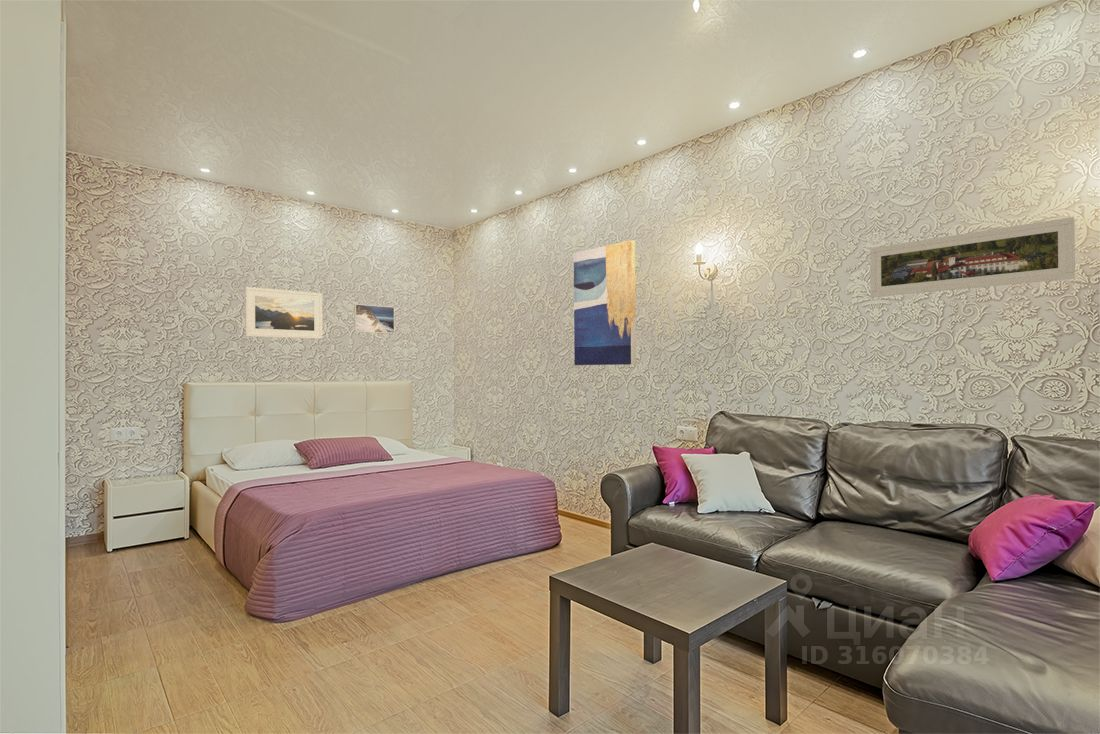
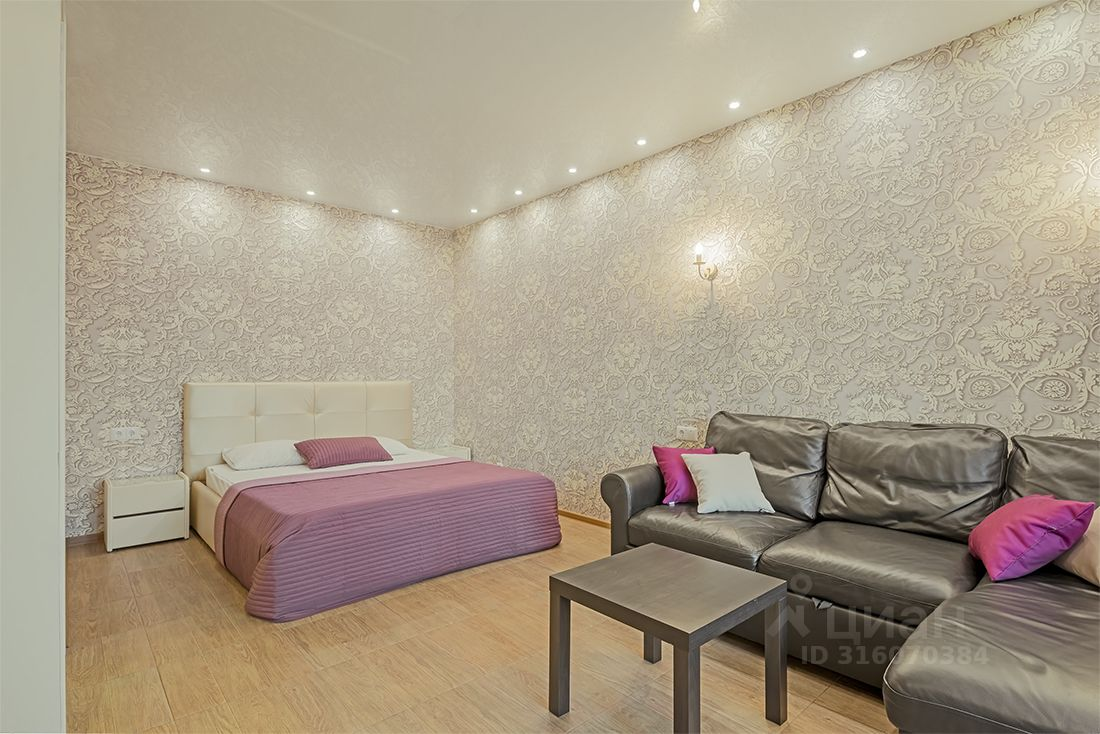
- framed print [244,286,323,340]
- wall art [573,239,637,366]
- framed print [353,303,395,334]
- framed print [869,216,1076,298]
